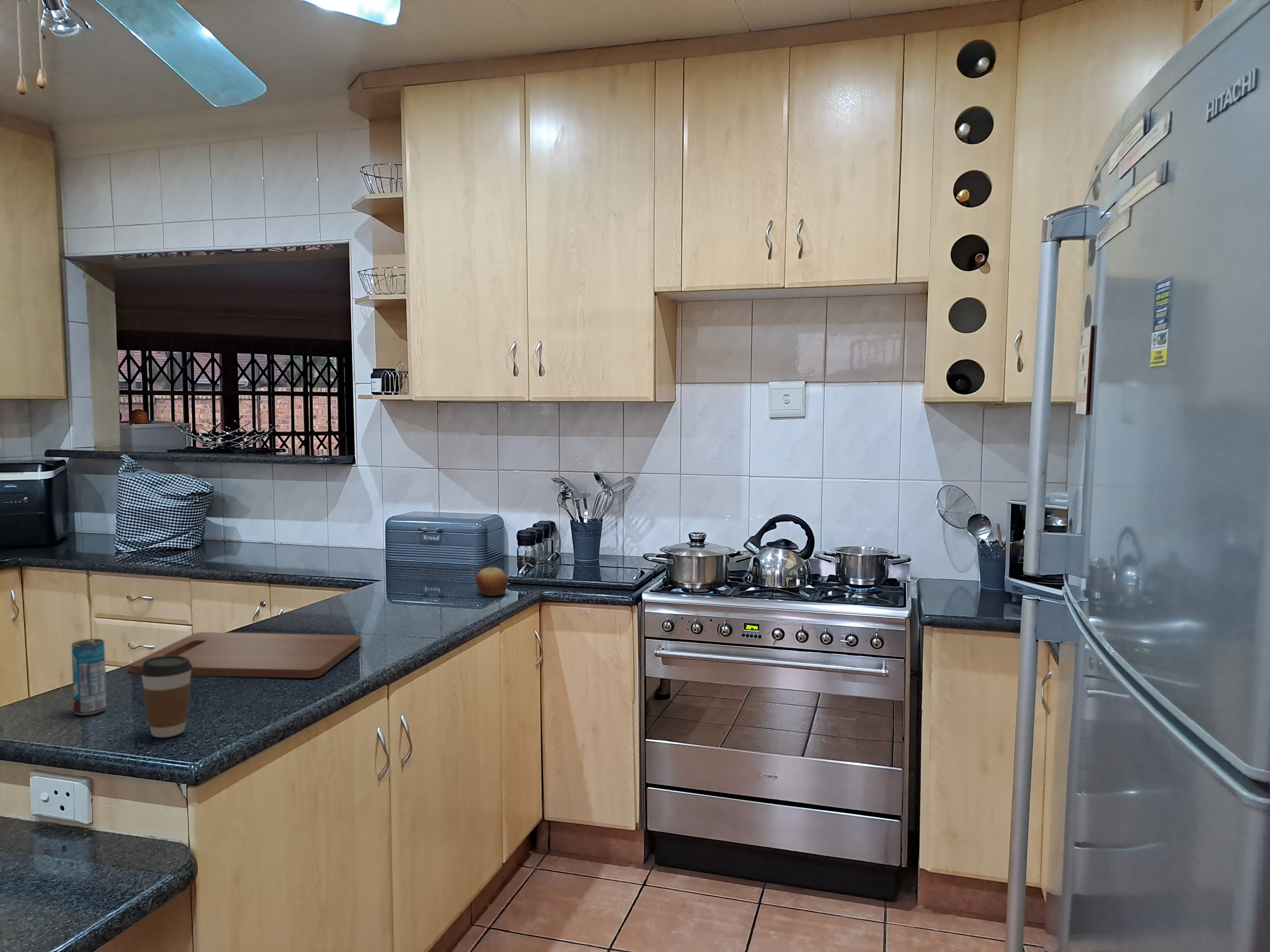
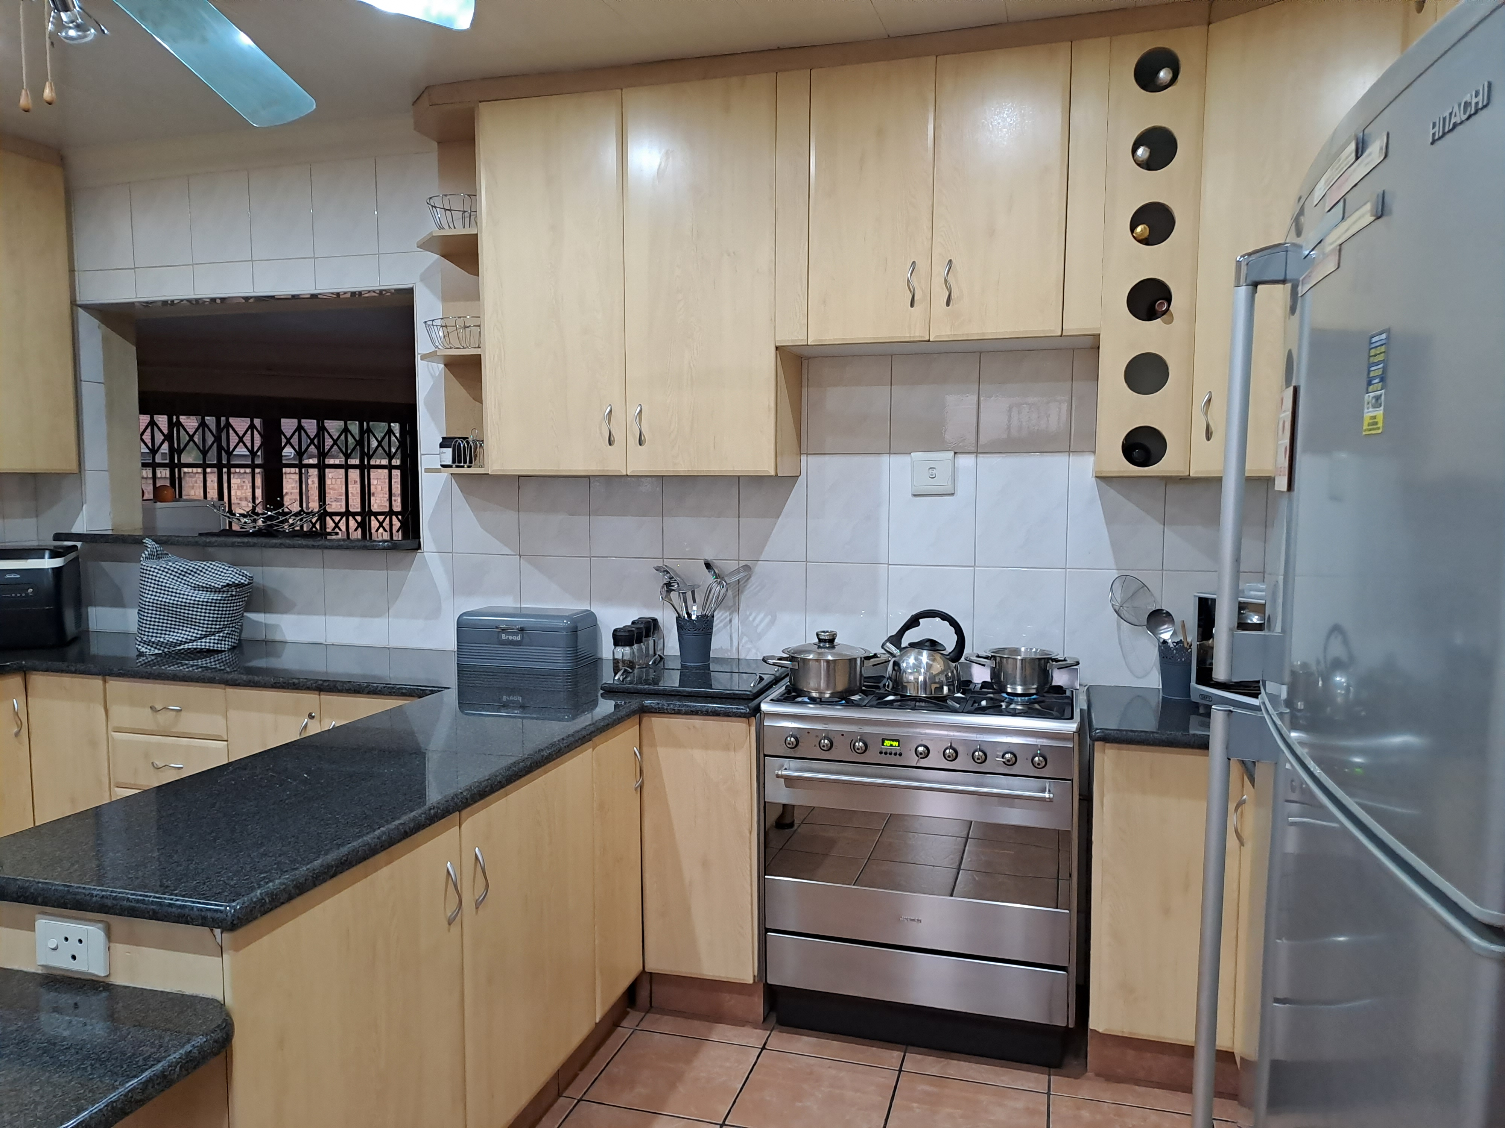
- apple [476,567,508,596]
- cutting board [130,632,361,678]
- coffee cup [140,656,192,738]
- beverage can [71,638,107,716]
